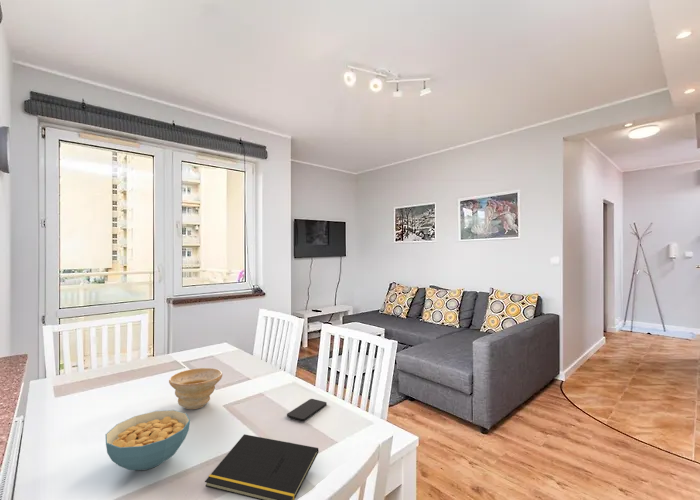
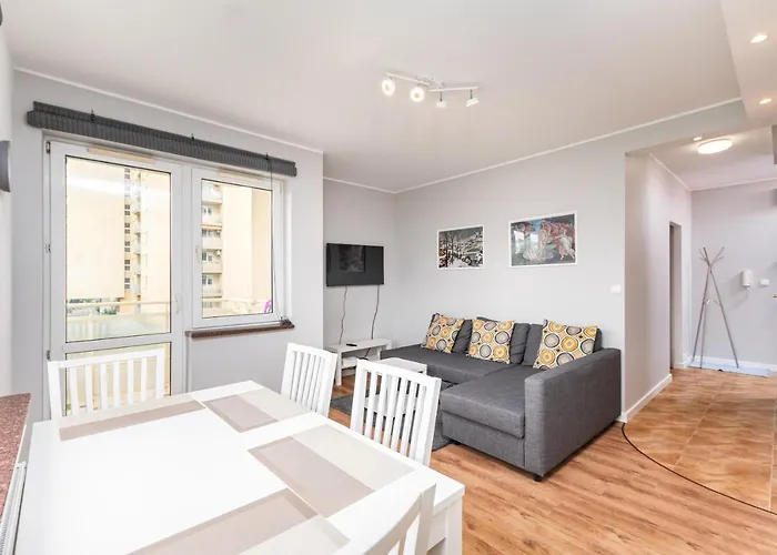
- smartphone [286,398,328,422]
- bowl [168,367,223,410]
- cereal bowl [104,409,191,471]
- notepad [204,433,320,500]
